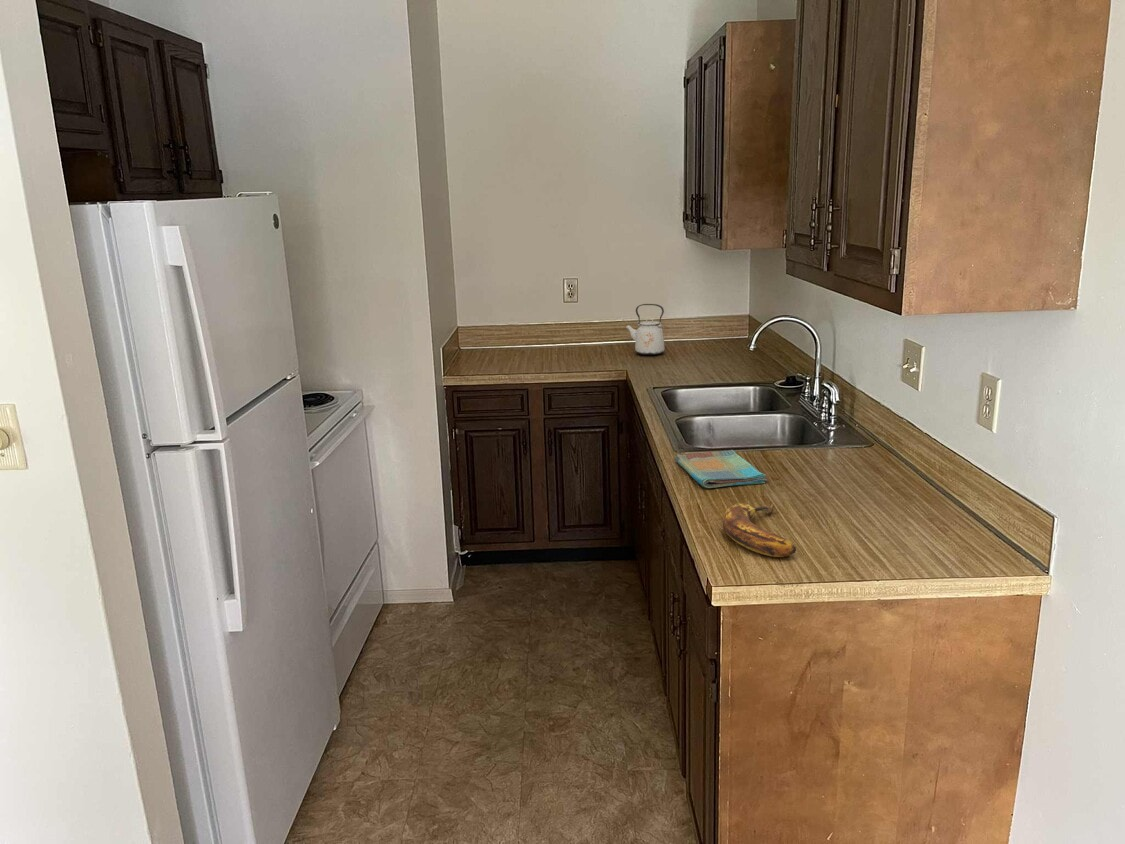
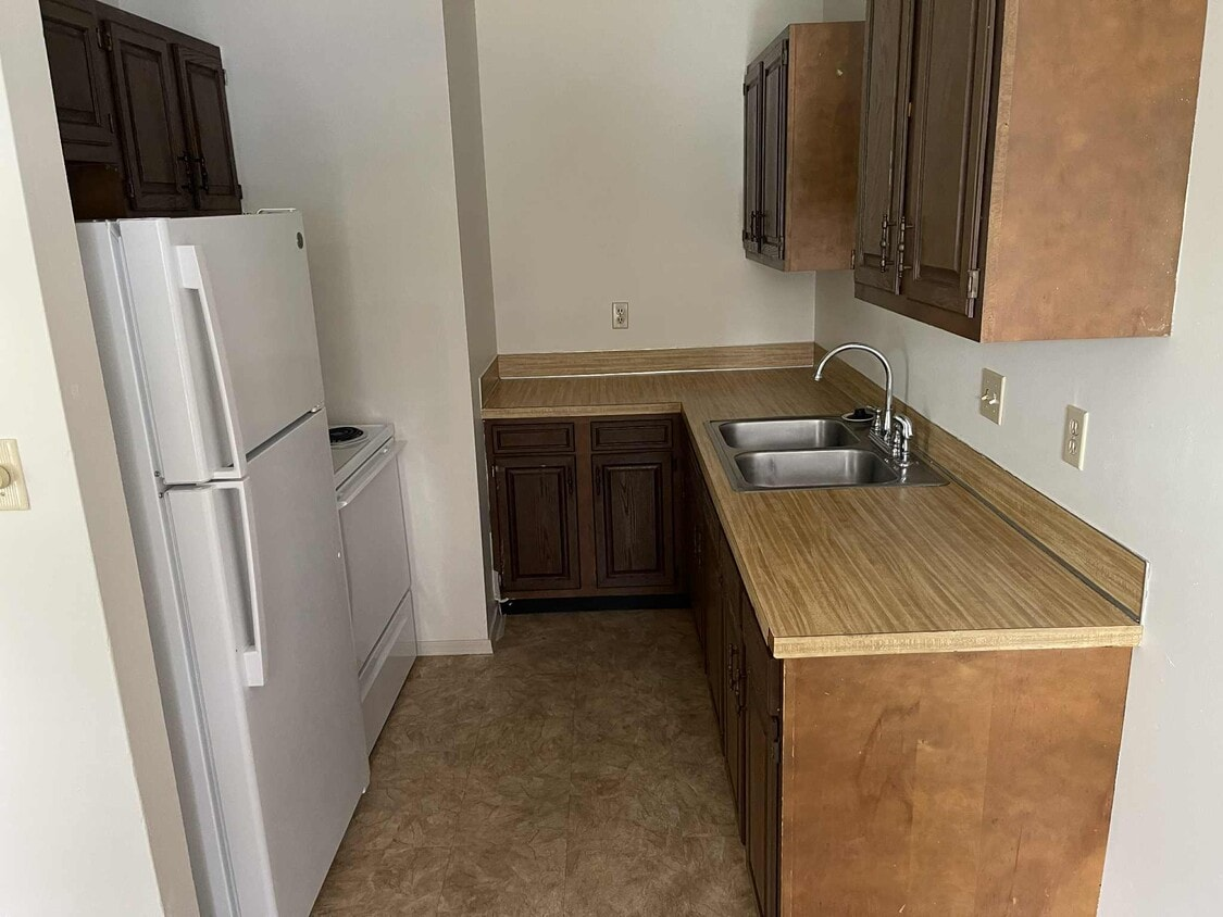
- kettle [625,303,666,356]
- banana [721,500,797,558]
- dish towel [674,449,768,489]
